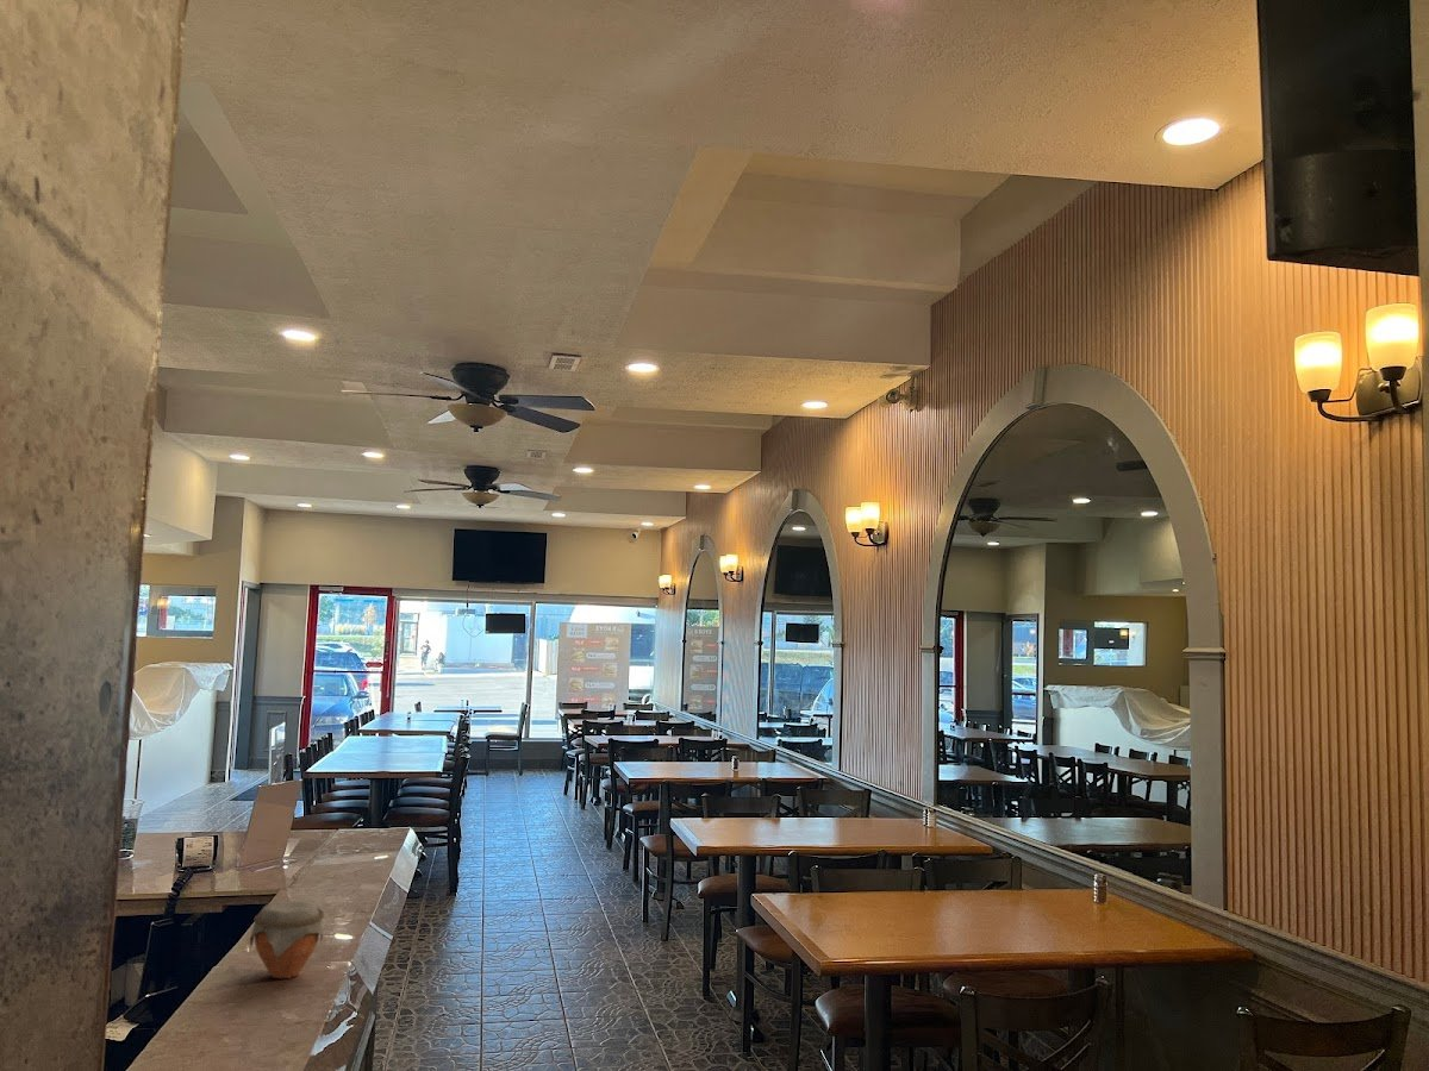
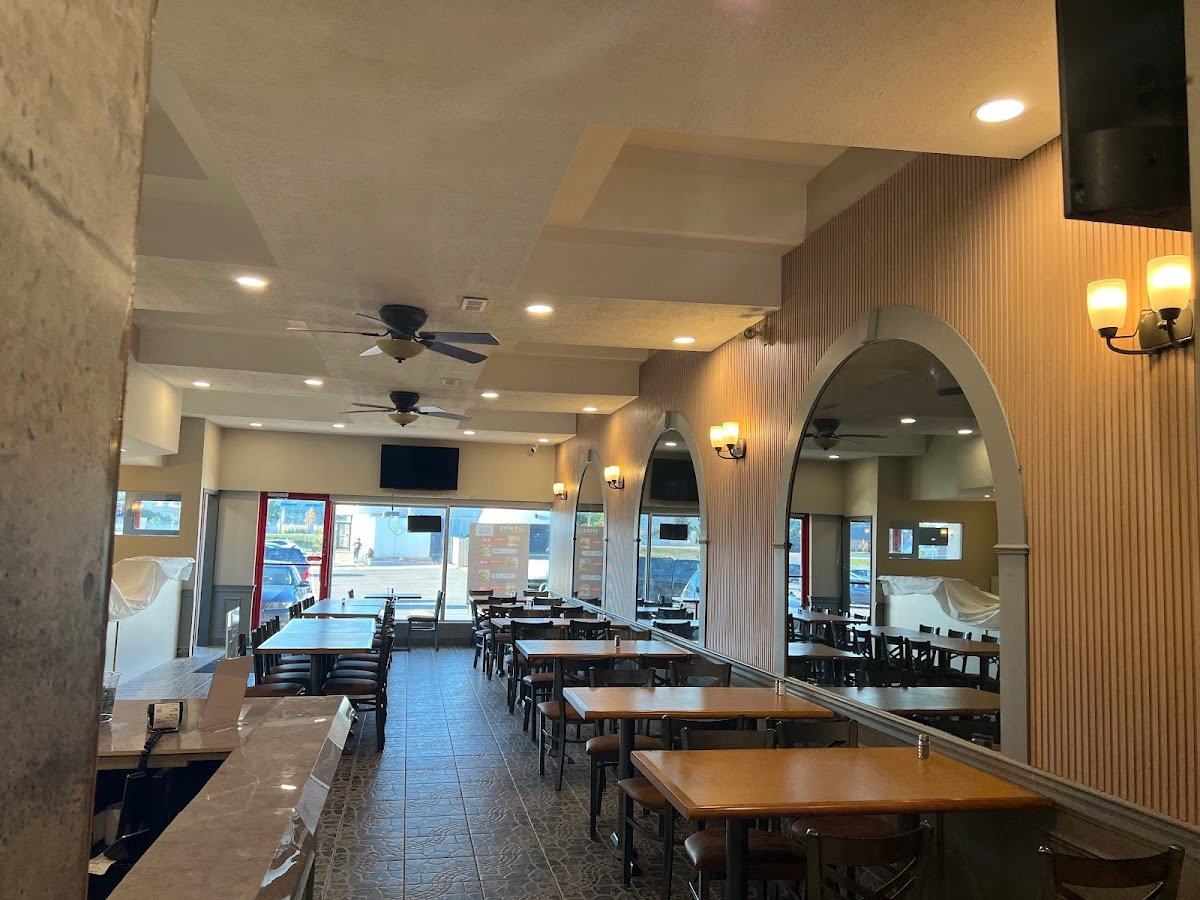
- jar [249,900,325,979]
